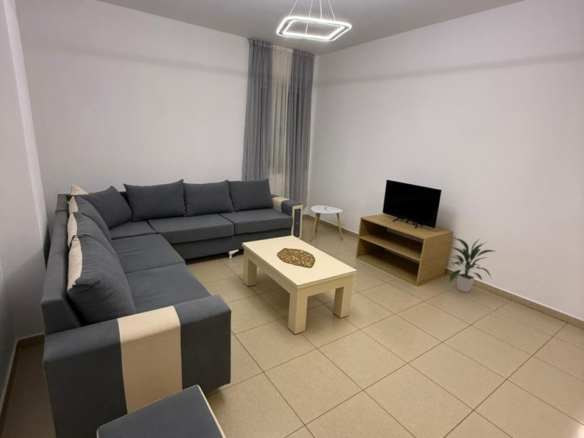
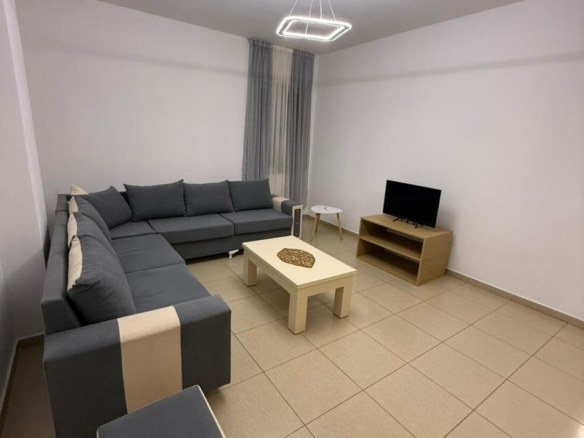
- indoor plant [448,236,495,293]
